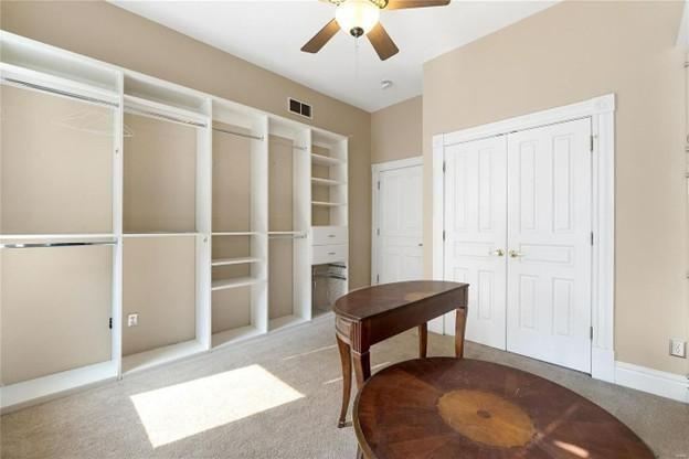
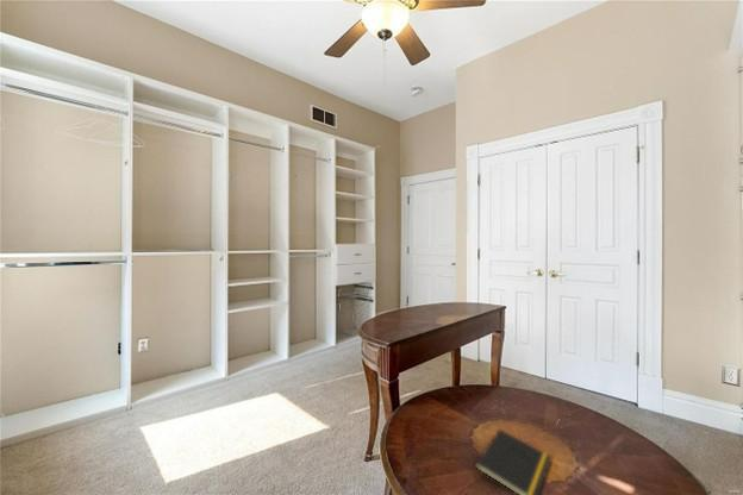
+ notepad [474,428,552,495]
